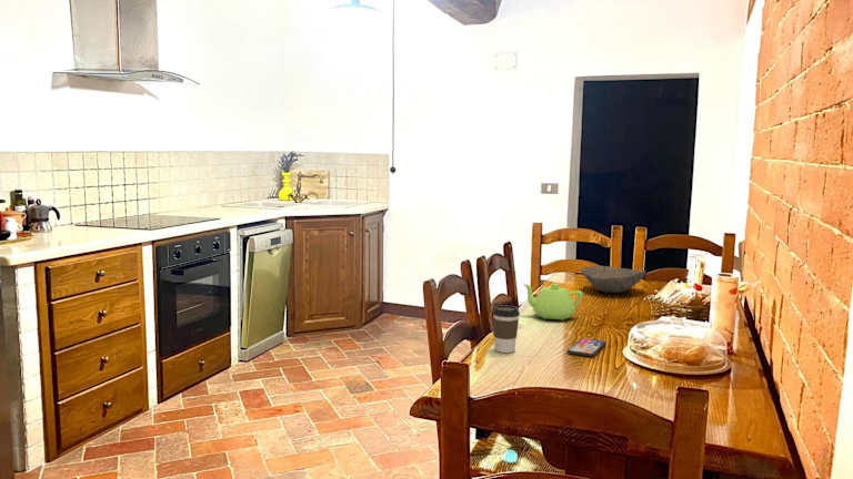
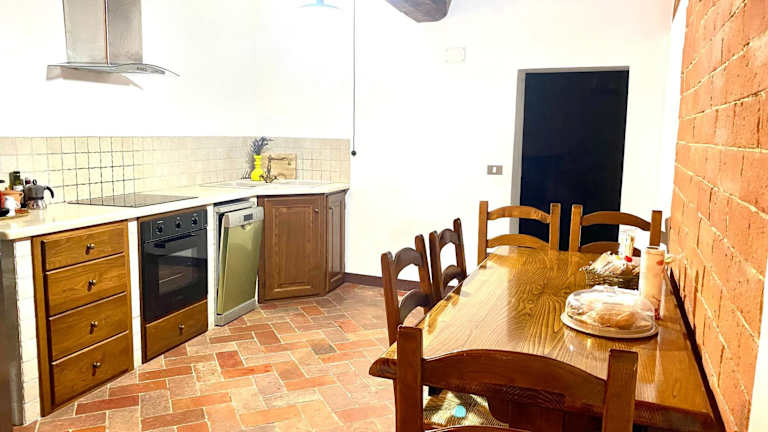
- smartphone [566,337,608,358]
- teapot [522,283,584,322]
- coffee cup [491,304,521,354]
- bowl [580,265,648,294]
